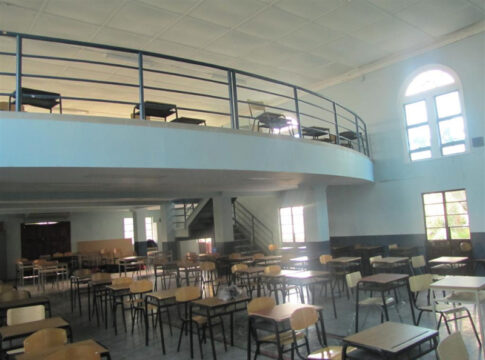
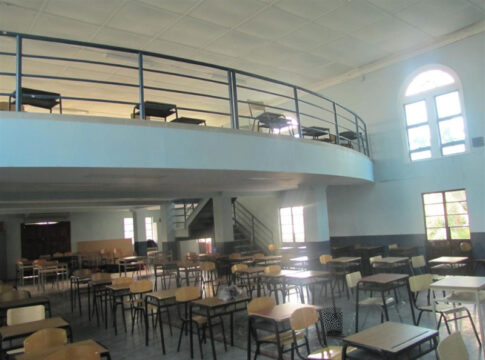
+ waste bin [321,307,345,337]
